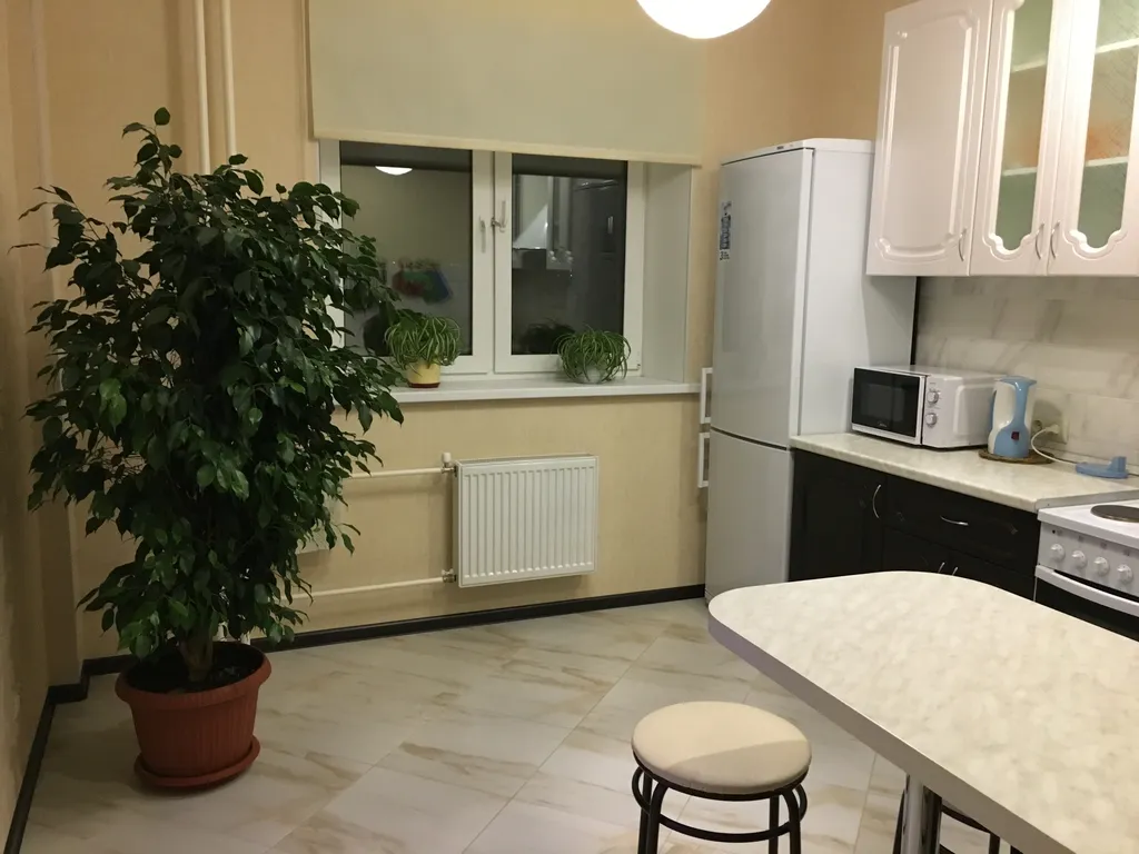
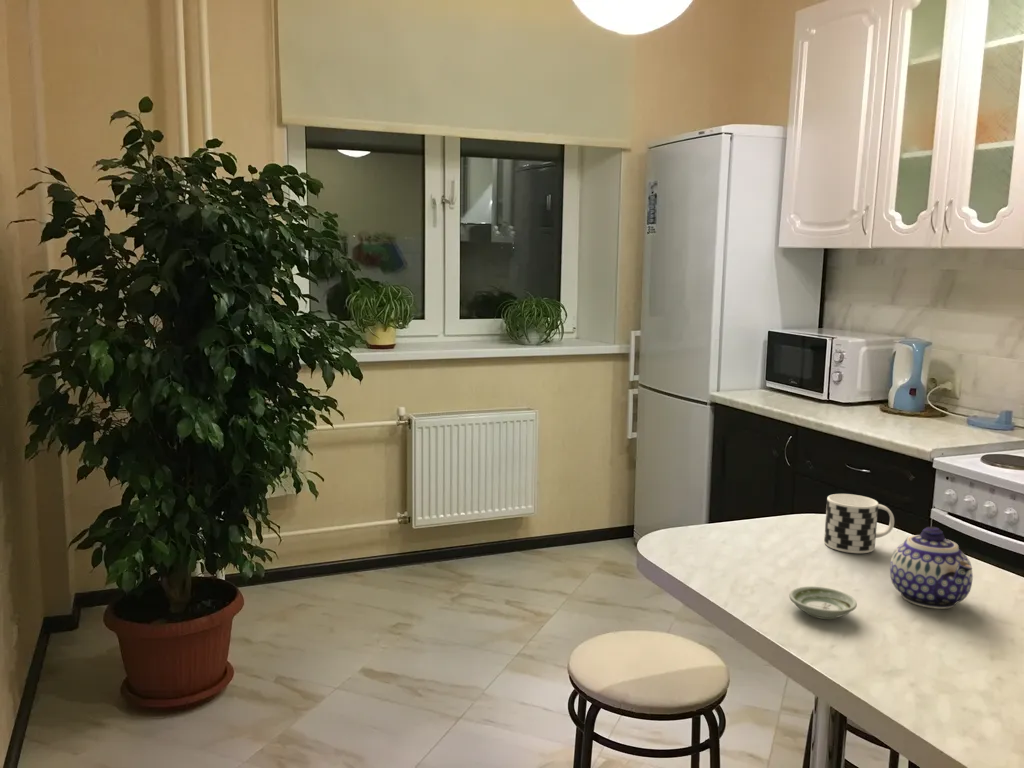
+ cup [823,493,895,554]
+ saucer [788,585,858,620]
+ teapot [889,526,974,610]
